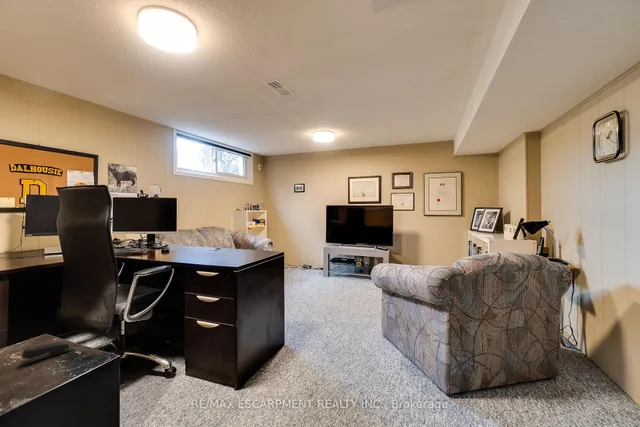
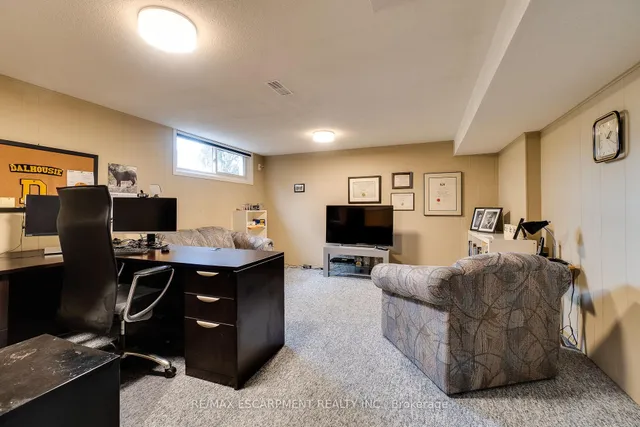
- stapler [20,341,73,366]
